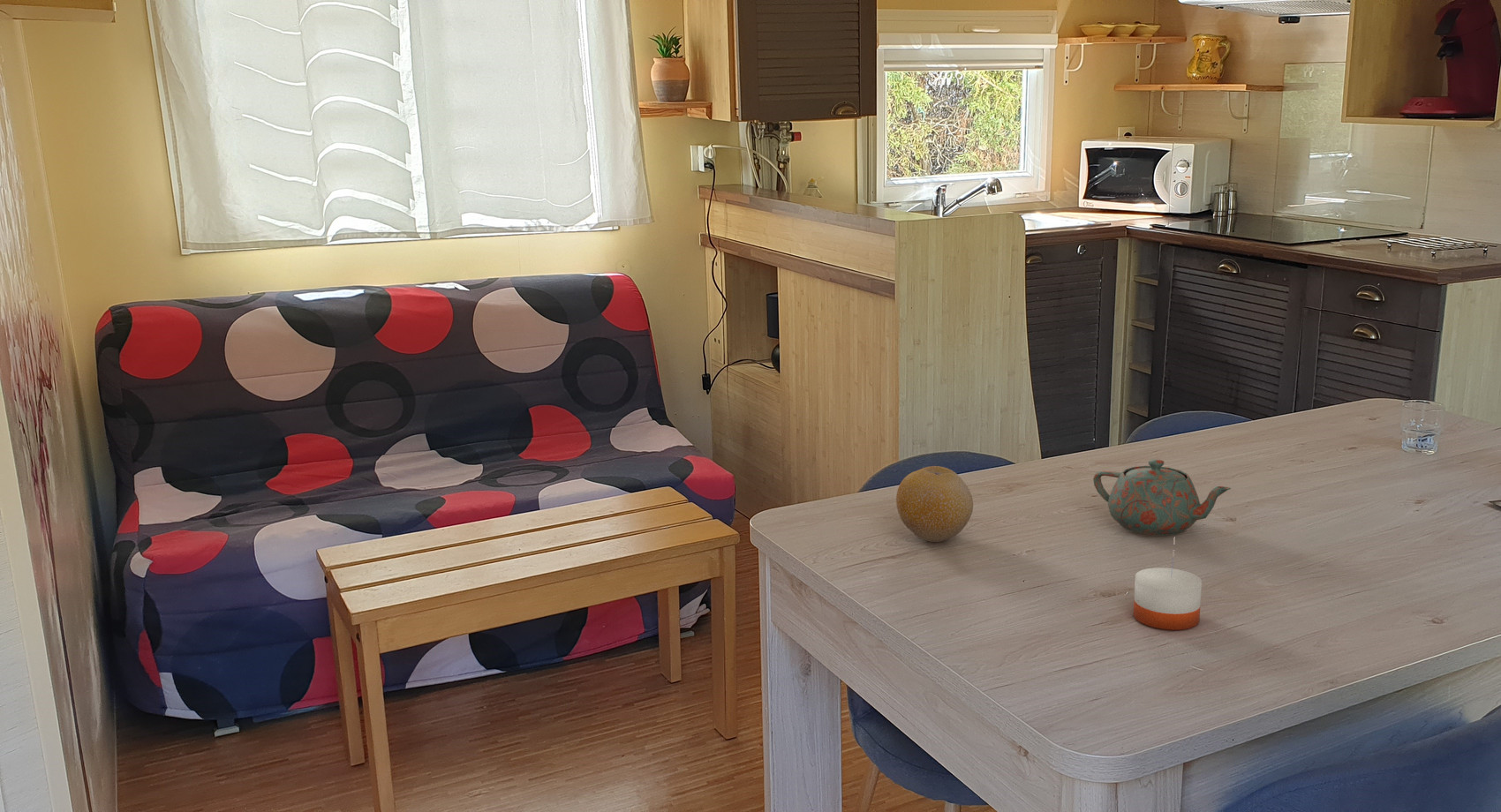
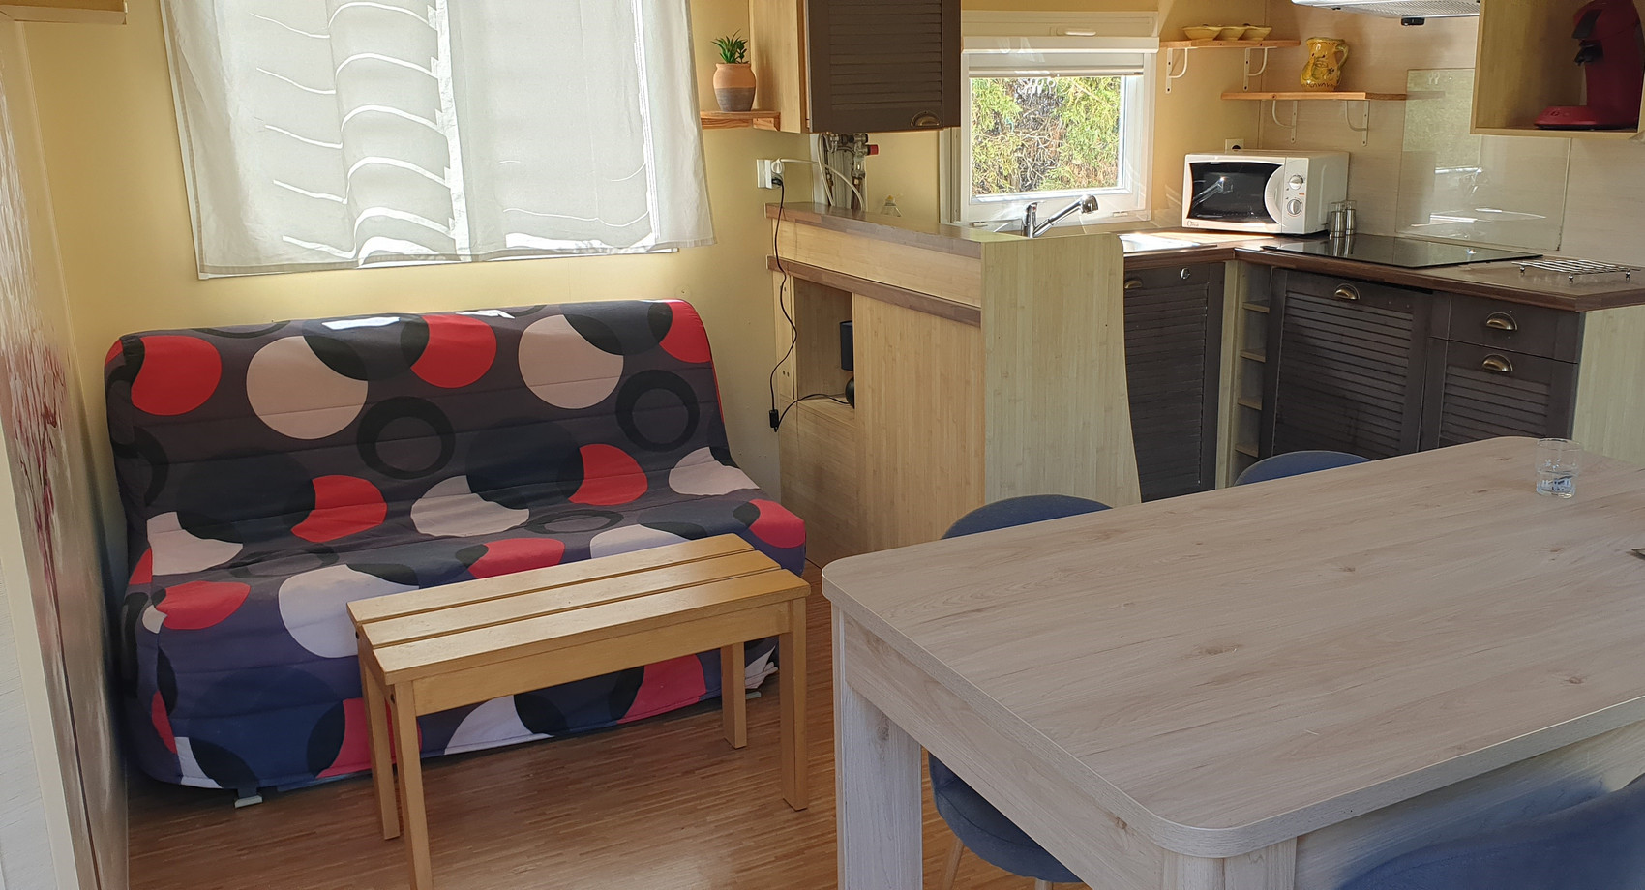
- teapot [1092,459,1232,537]
- fruit [895,465,974,543]
- candle [1133,545,1203,631]
